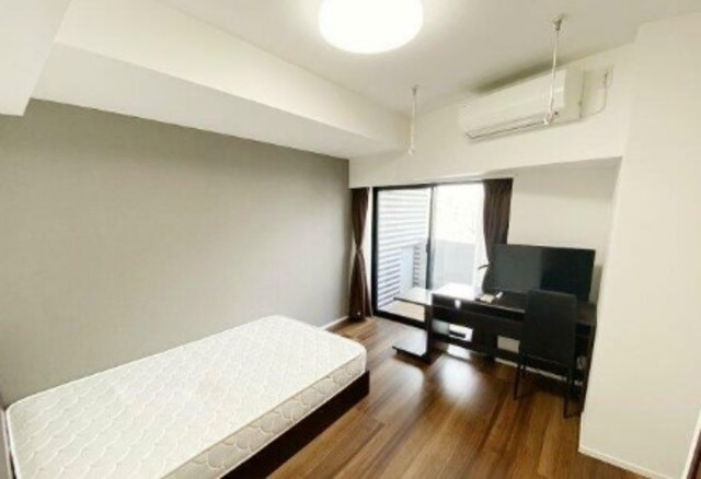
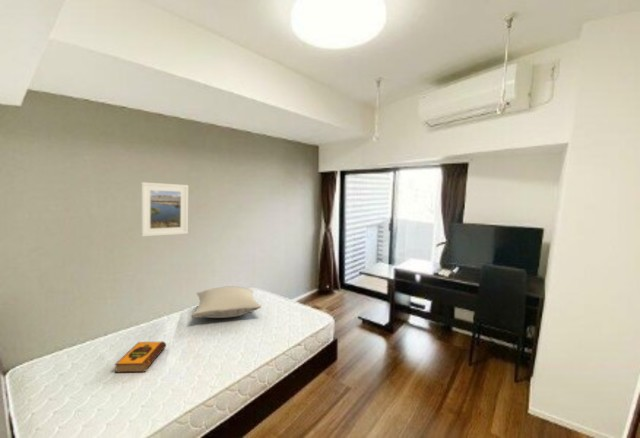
+ hardback book [114,340,167,374]
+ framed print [140,181,189,238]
+ pillow [190,285,262,319]
